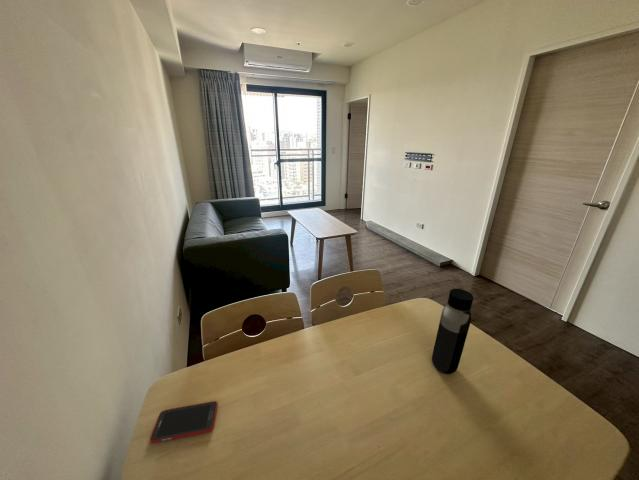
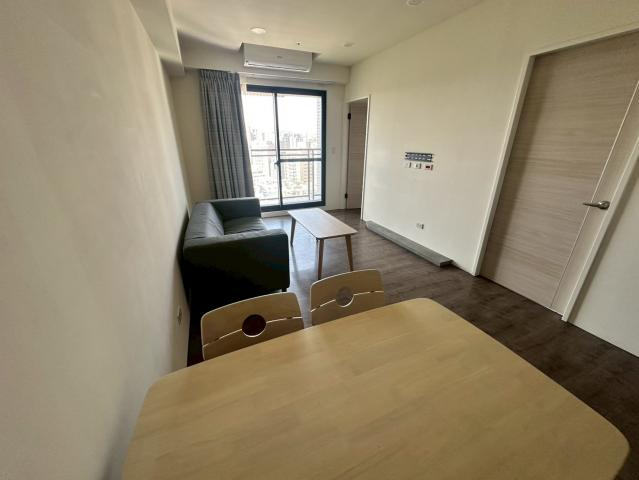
- cell phone [149,400,219,444]
- water bottle [431,288,475,375]
